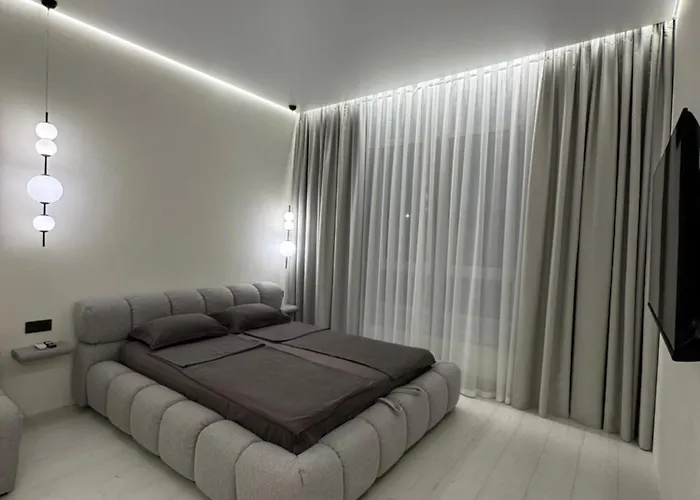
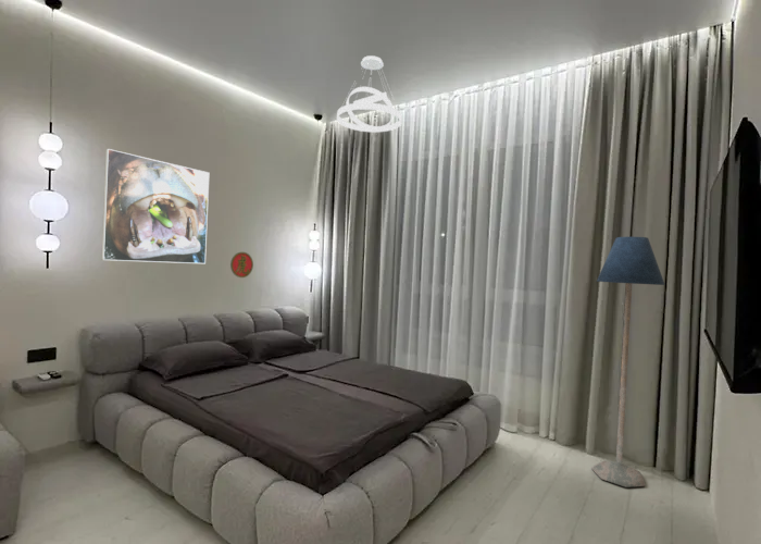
+ decorative plate [229,251,254,279]
+ pendant light [336,54,403,133]
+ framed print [101,148,210,264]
+ floor lamp [590,236,666,489]
